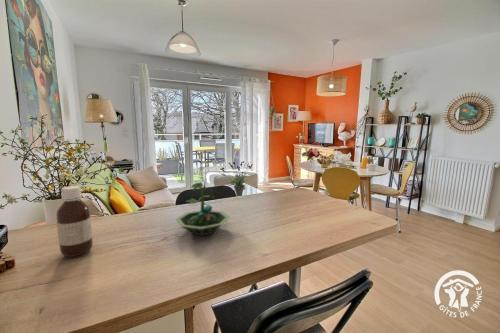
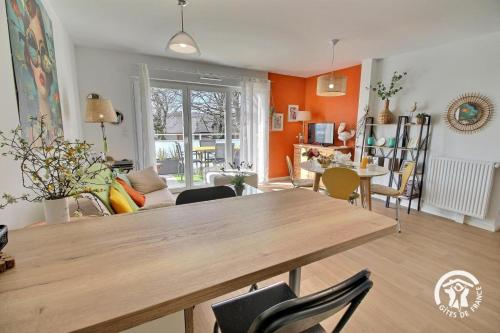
- bottle [55,185,94,258]
- terrarium [175,178,231,237]
